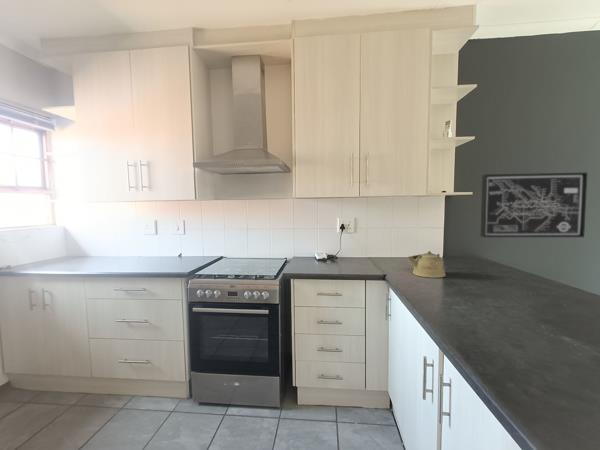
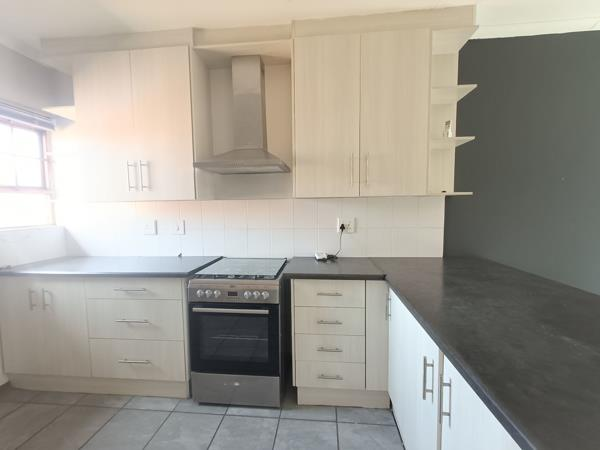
- wall art [480,172,588,238]
- kettle [407,250,446,279]
